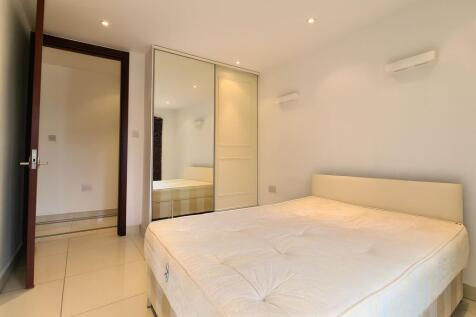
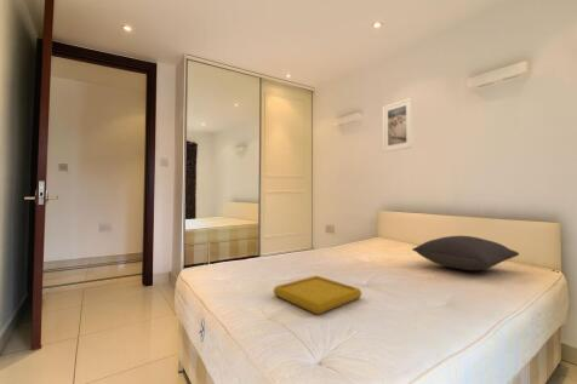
+ pillow [411,235,520,271]
+ serving tray [272,275,364,316]
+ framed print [382,97,415,154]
